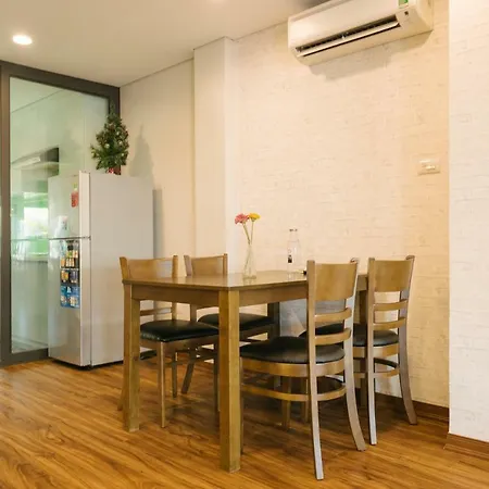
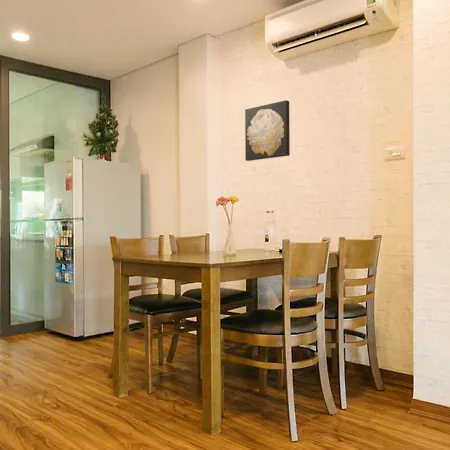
+ wall art [244,100,291,162]
